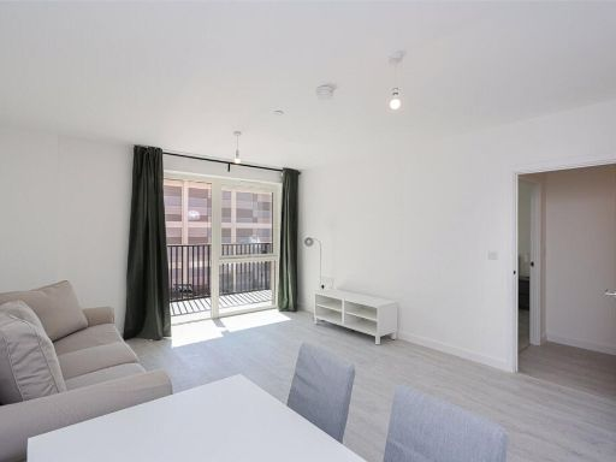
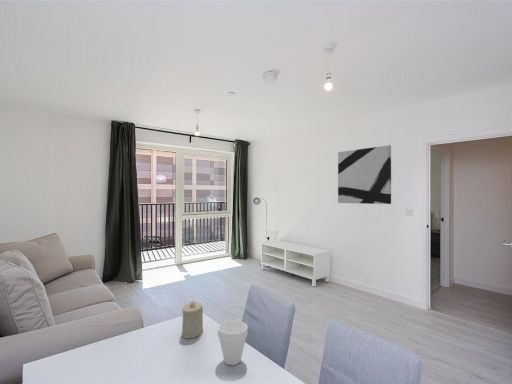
+ wall art [337,144,392,205]
+ cup [217,319,249,366]
+ candle [181,300,204,339]
